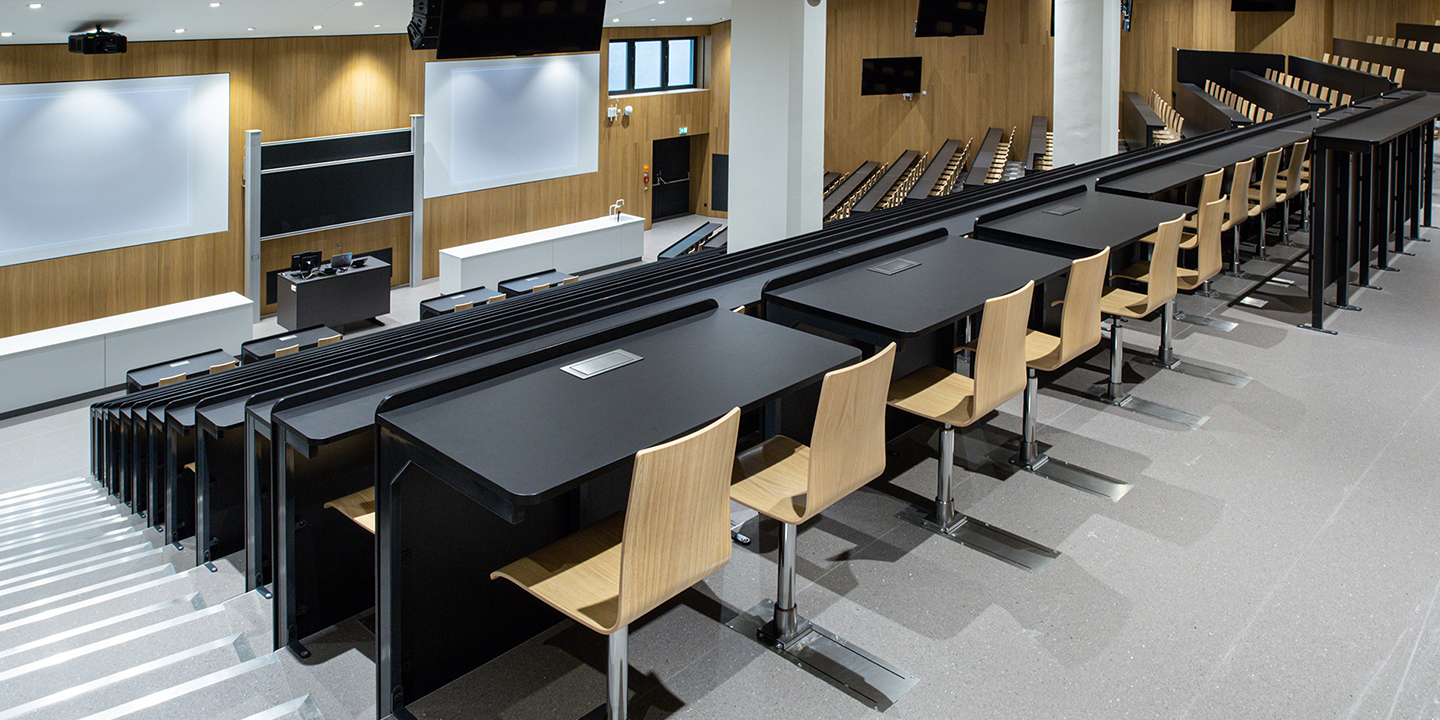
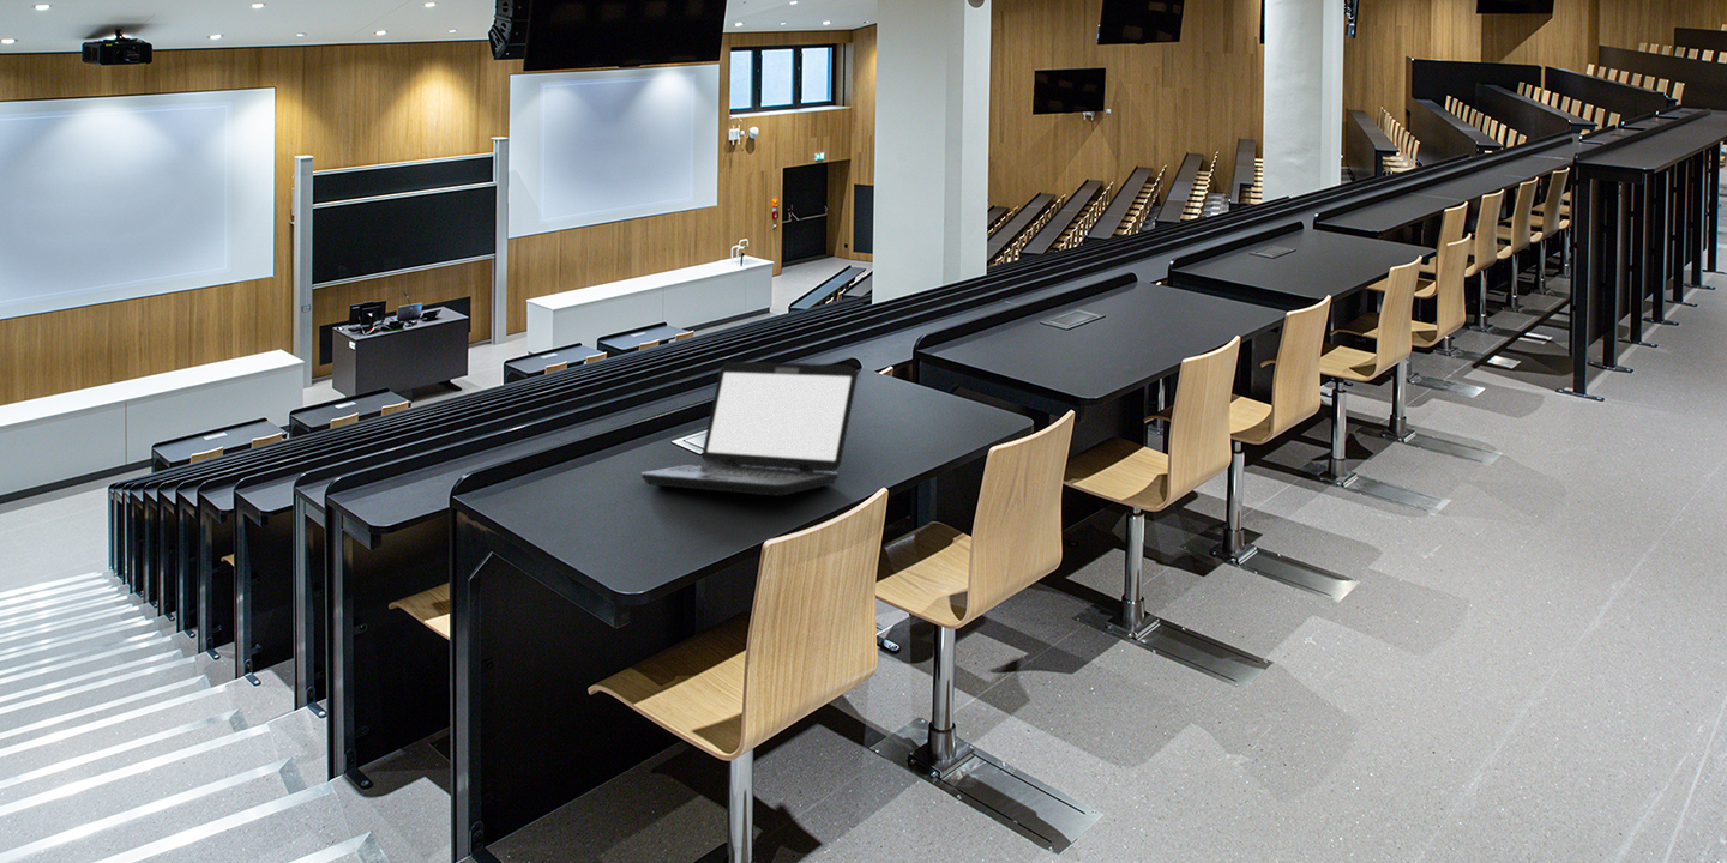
+ laptop [640,361,859,497]
